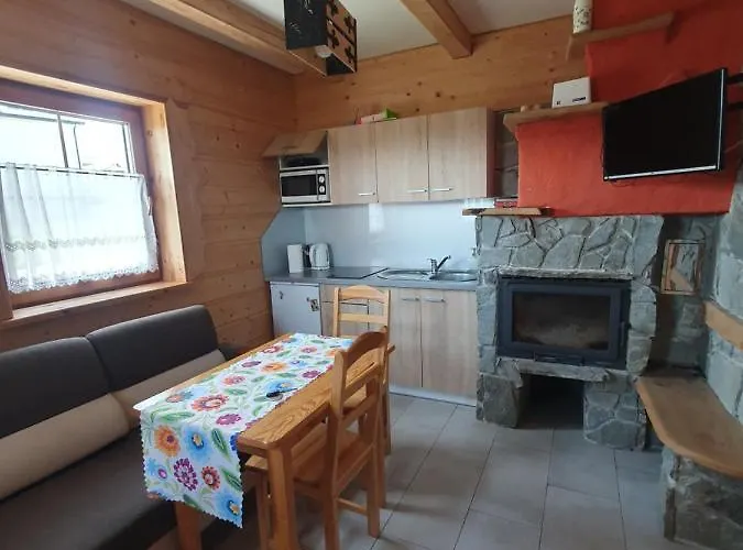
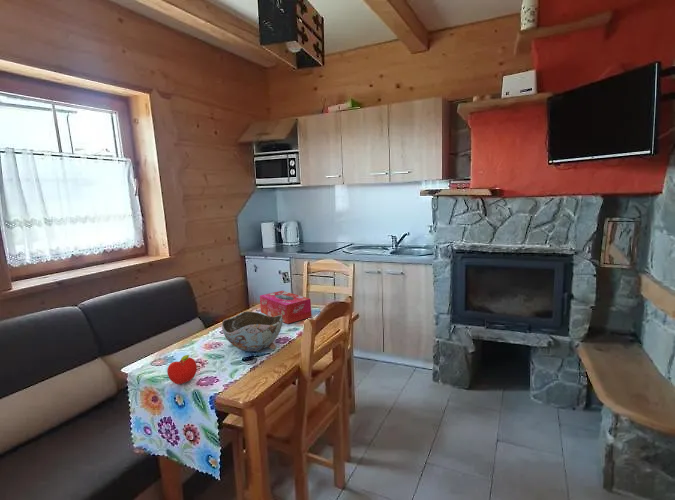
+ fruit [166,354,198,385]
+ bowl [221,310,283,352]
+ tissue box [259,290,313,325]
